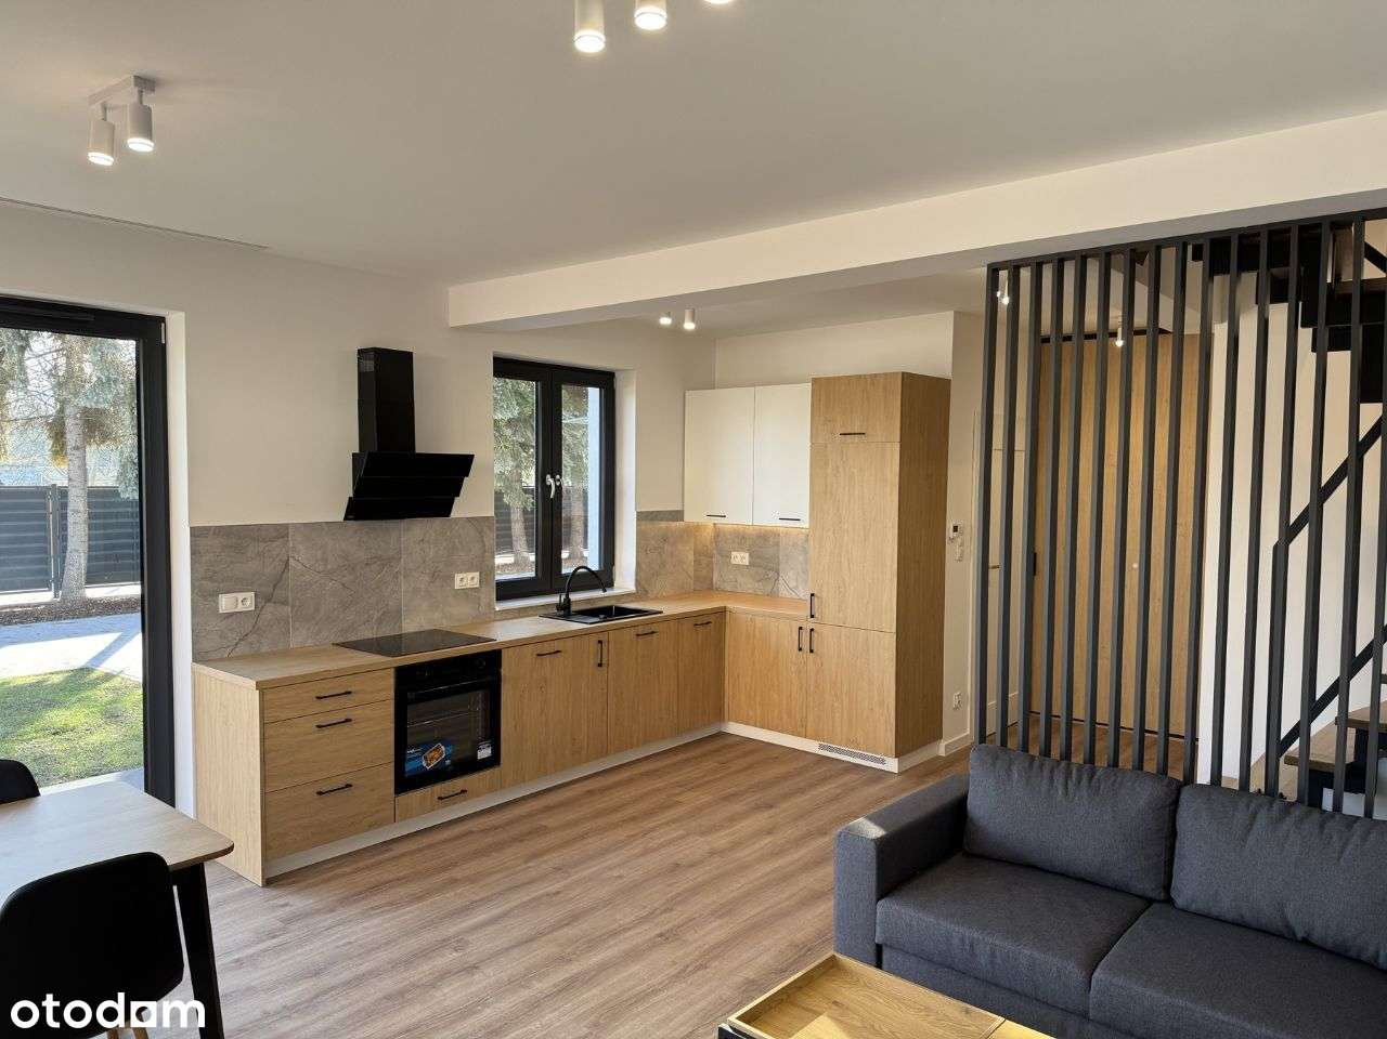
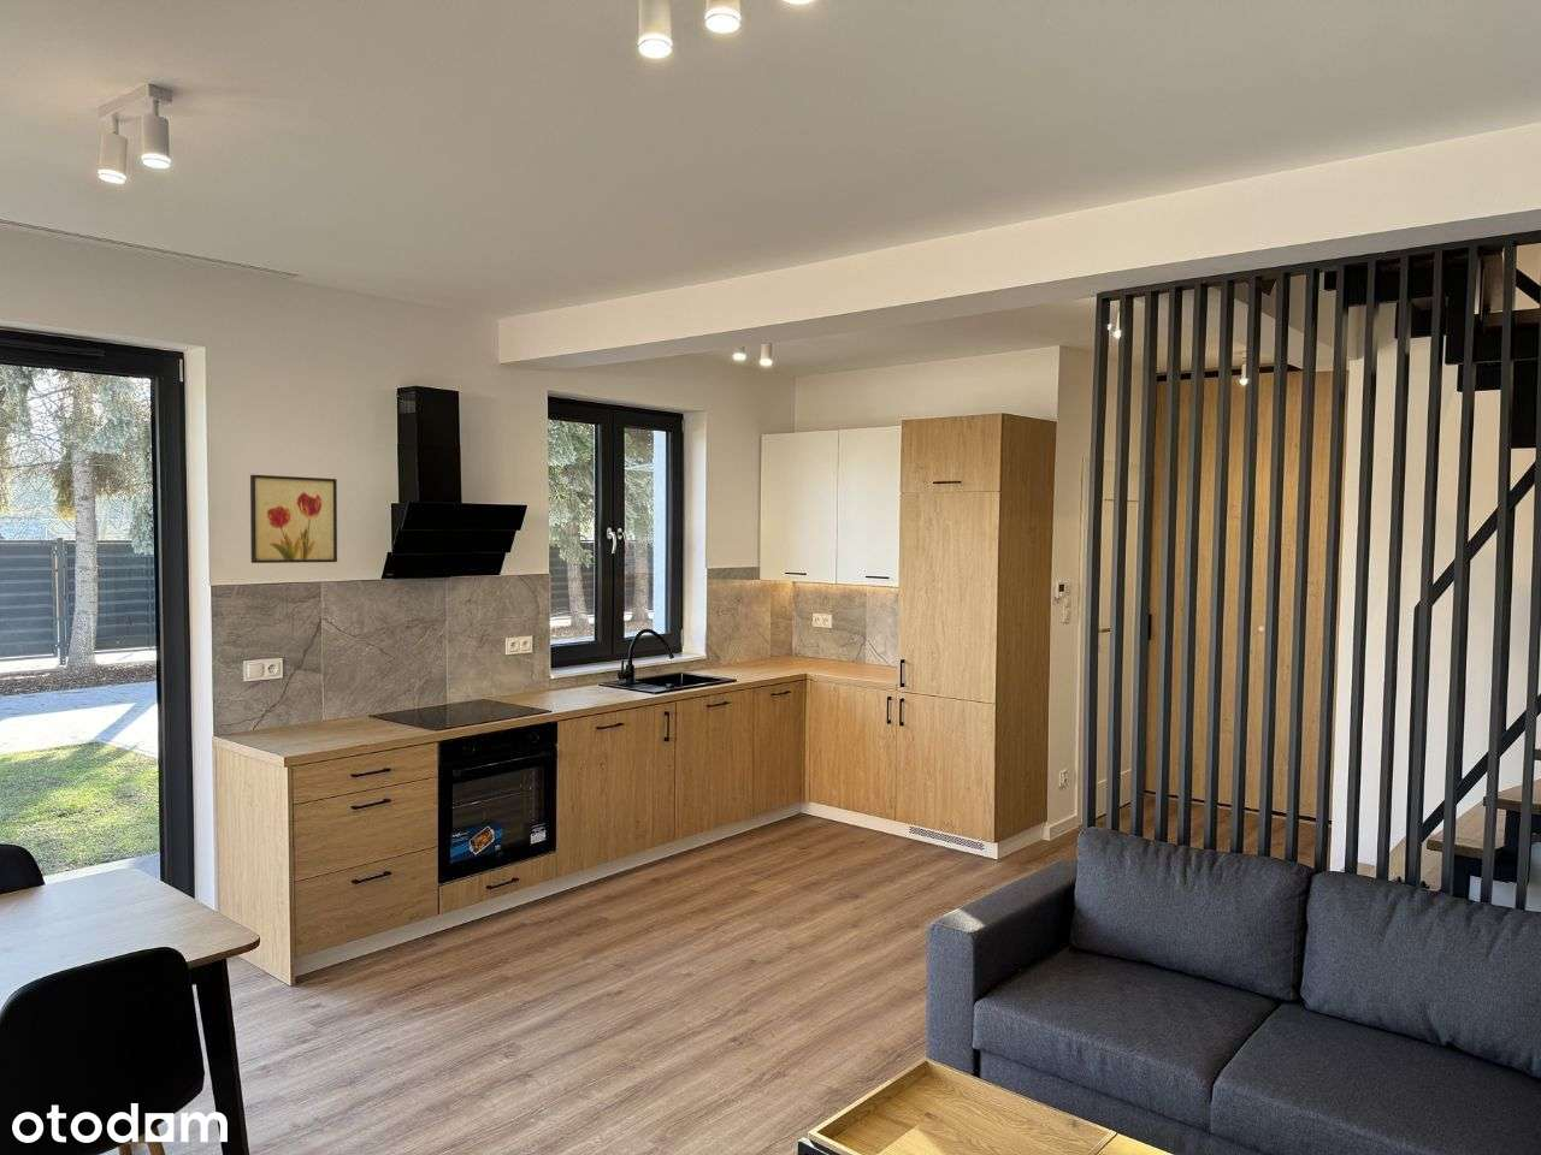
+ wall art [249,474,339,564]
